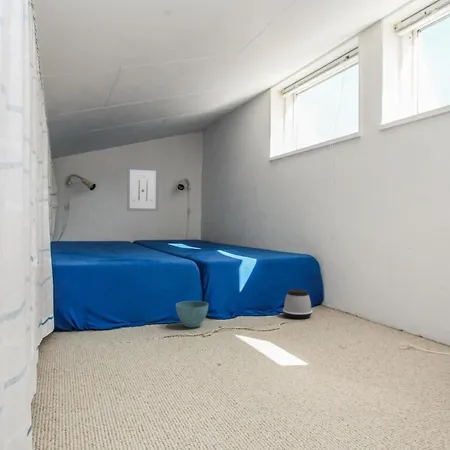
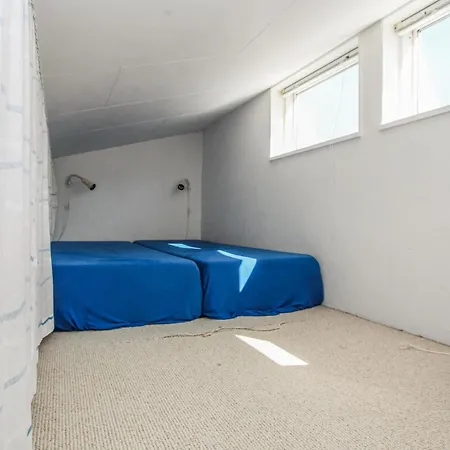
- plant pot [175,300,209,329]
- wall art [126,165,160,212]
- speaker [282,288,313,320]
